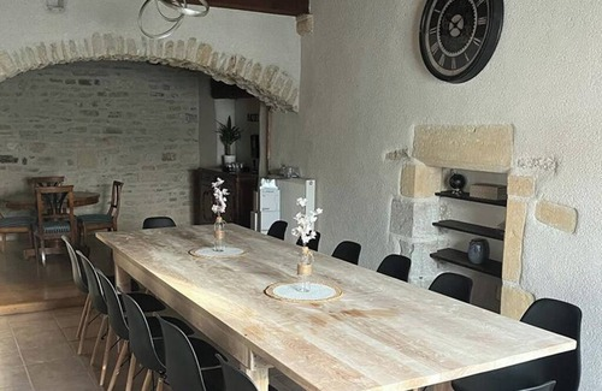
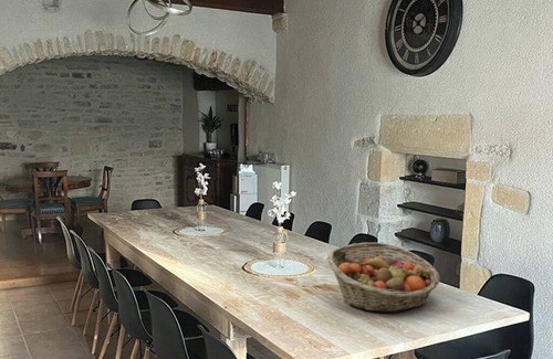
+ fruit basket [326,242,440,314]
